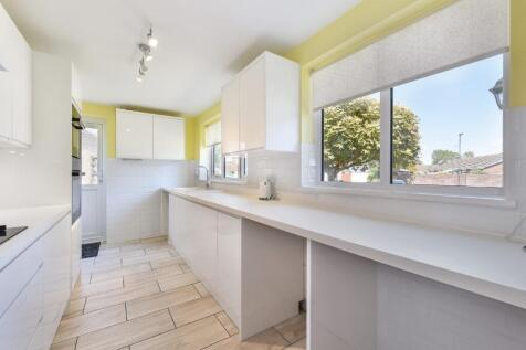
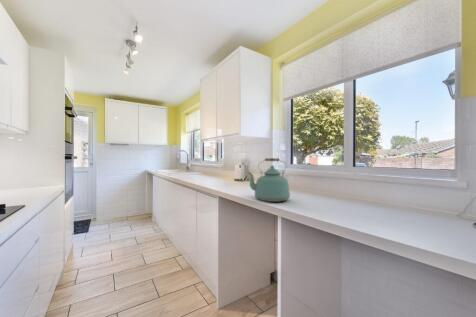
+ kettle [247,157,291,203]
